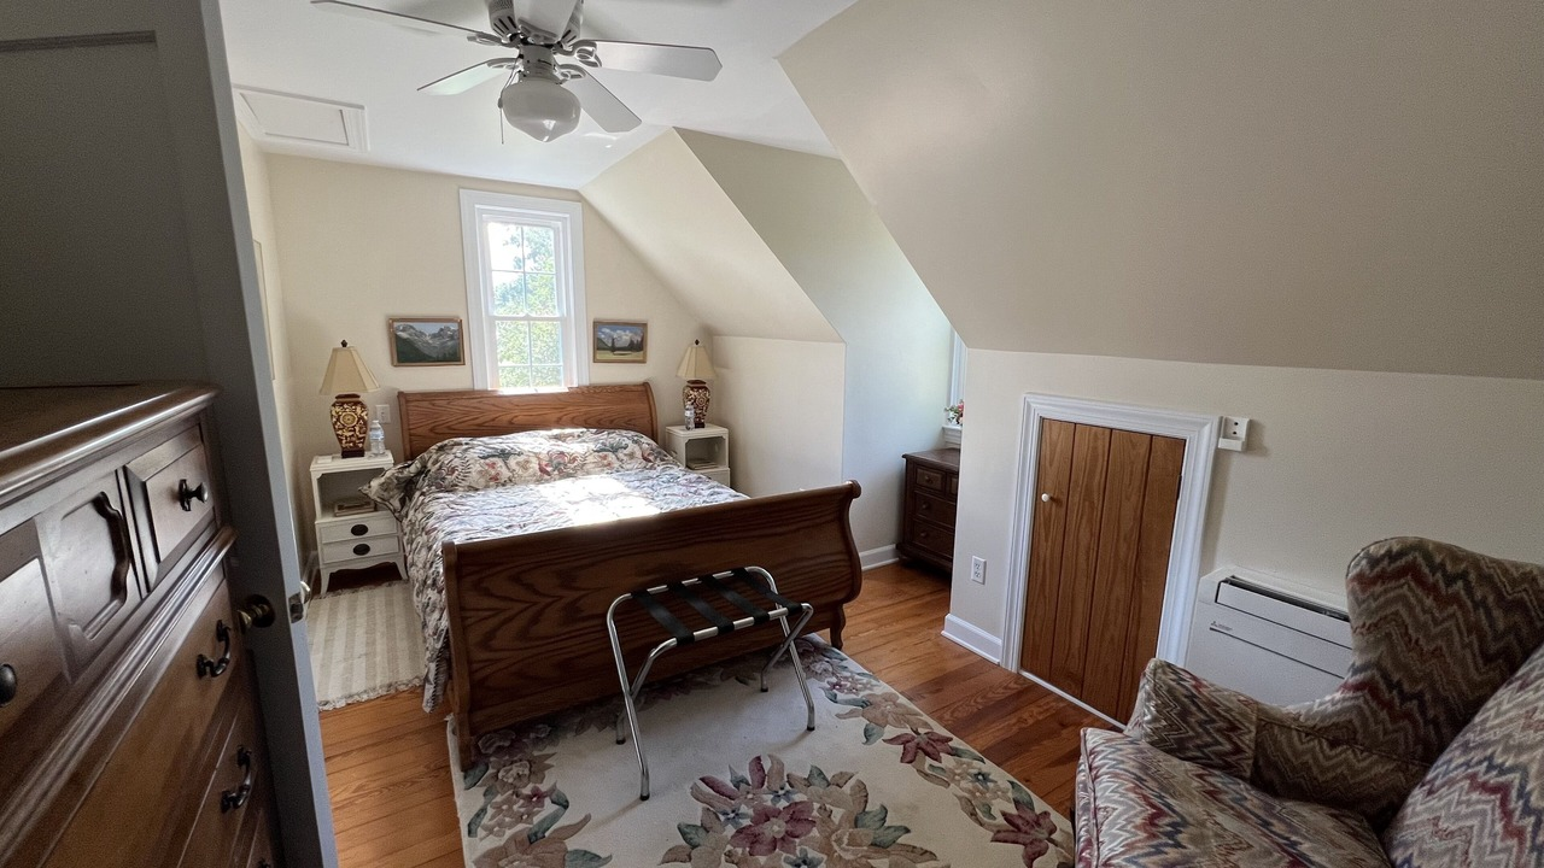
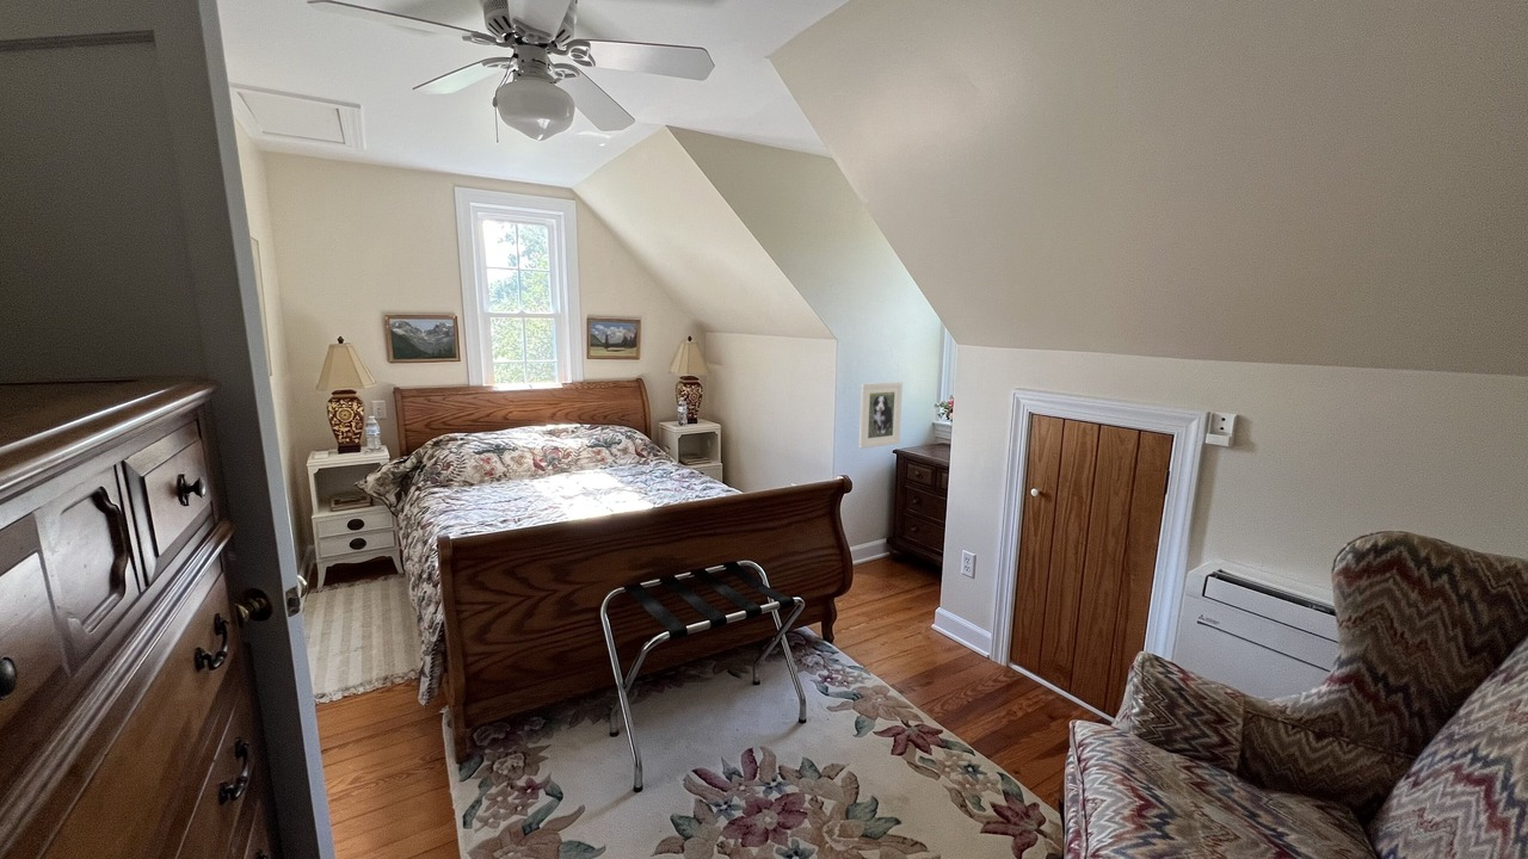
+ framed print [857,381,904,450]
